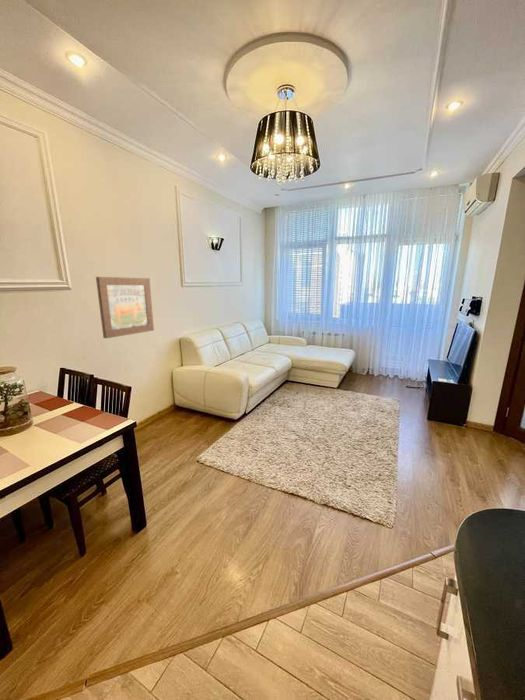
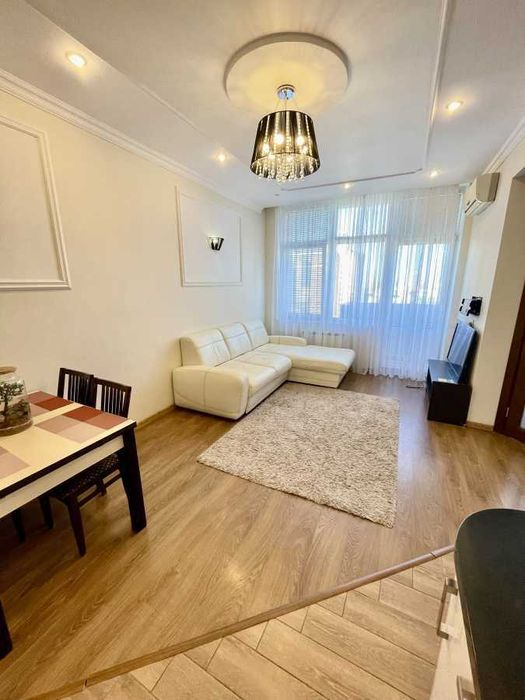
- wall art [95,276,155,339]
